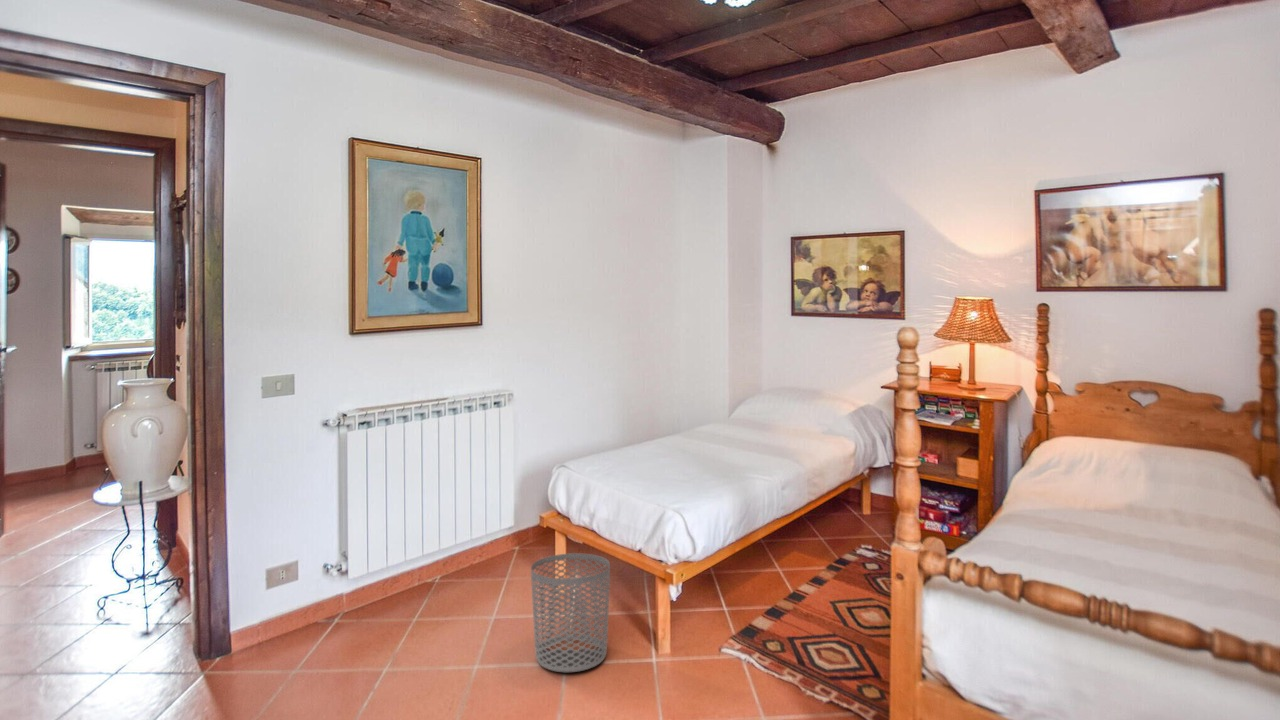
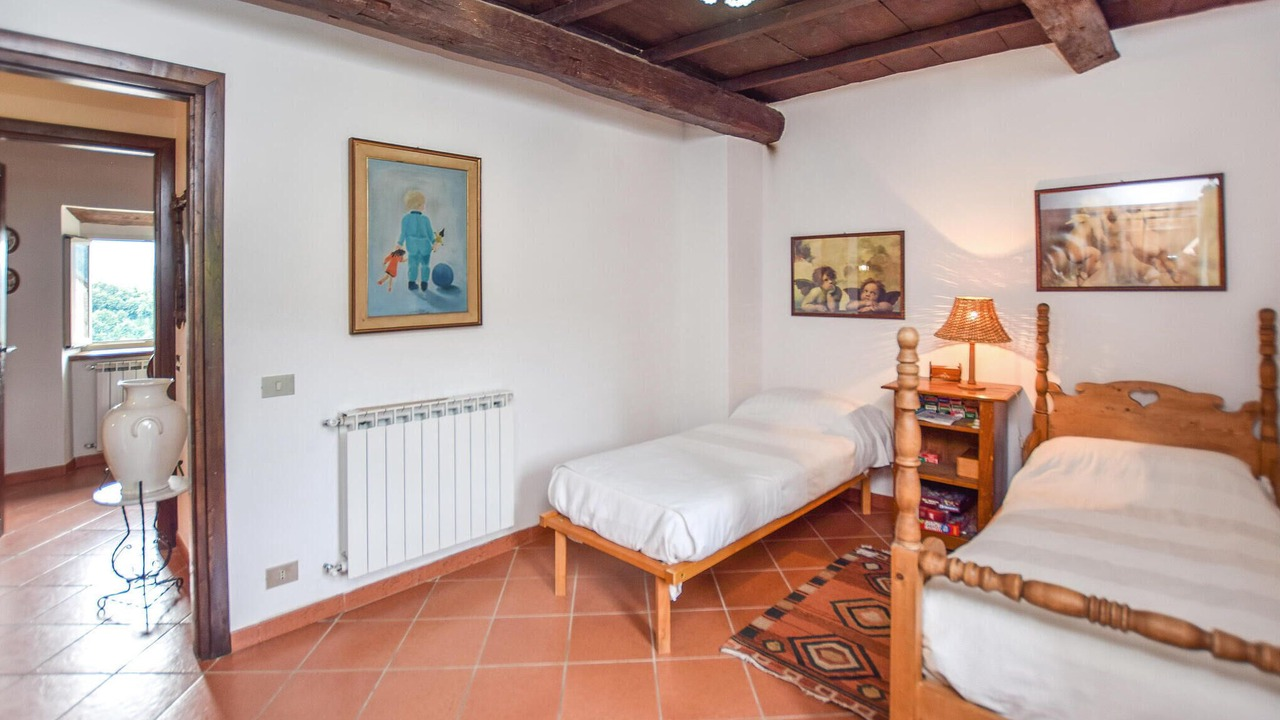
- waste bin [530,552,611,673]
